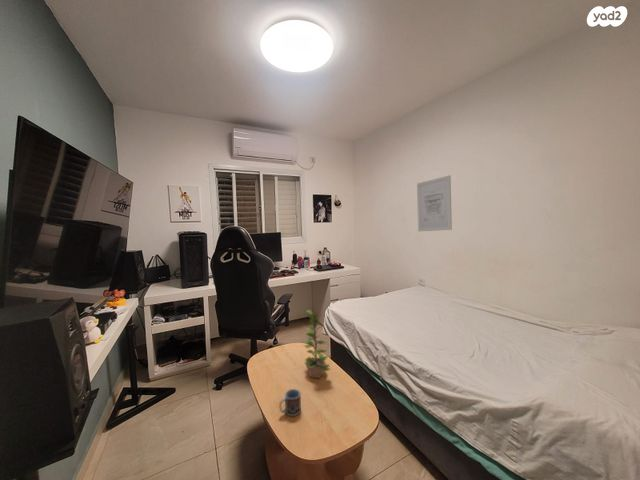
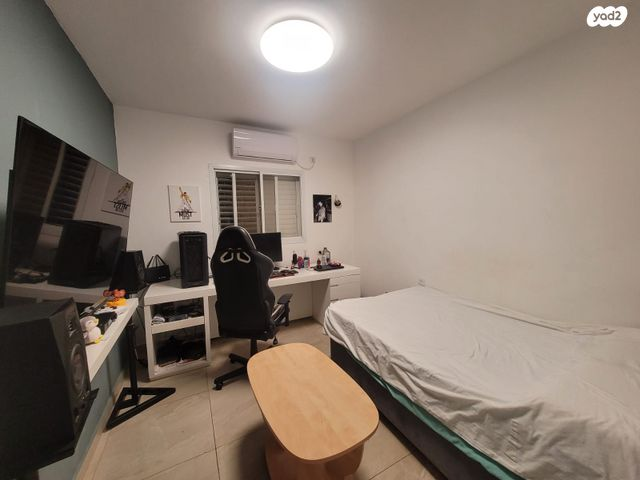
- plant [303,309,331,379]
- wall art [416,174,453,232]
- cup [278,388,302,417]
